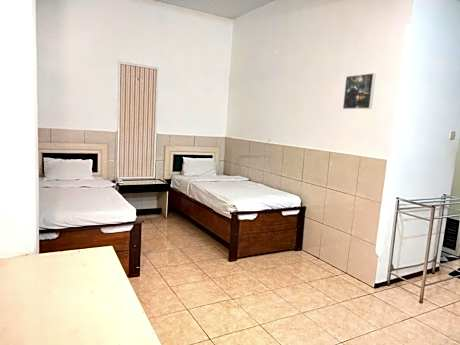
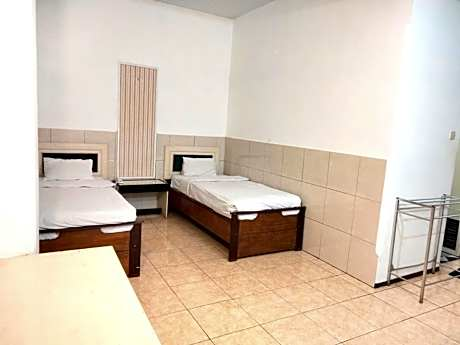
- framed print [342,72,377,110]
